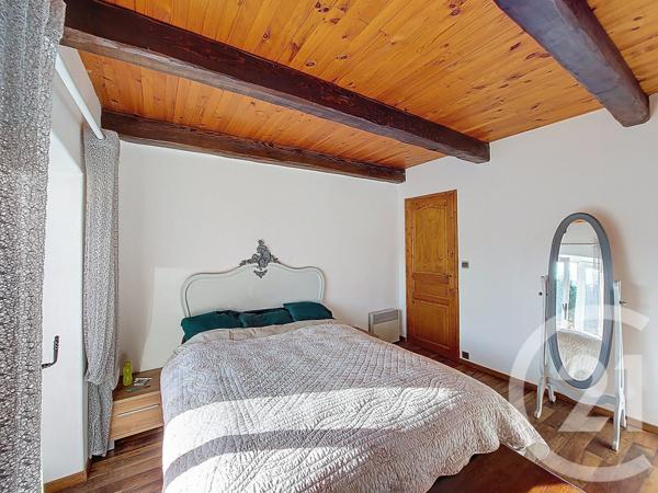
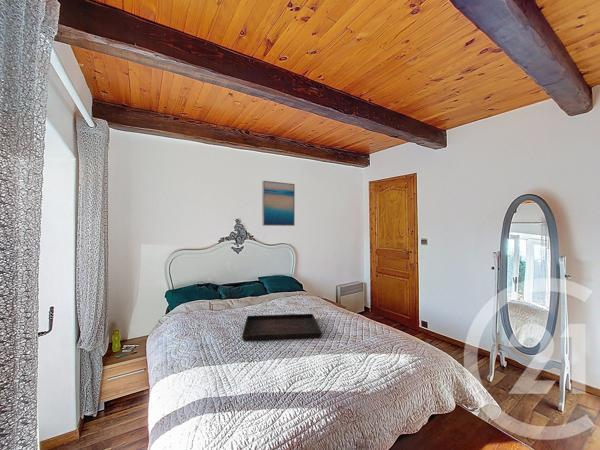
+ wall art [261,180,296,227]
+ serving tray [241,313,323,341]
